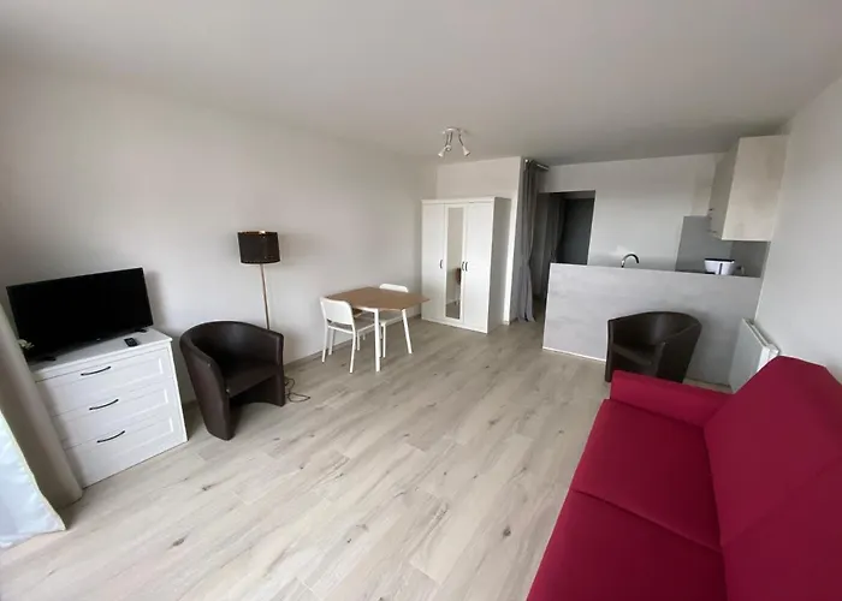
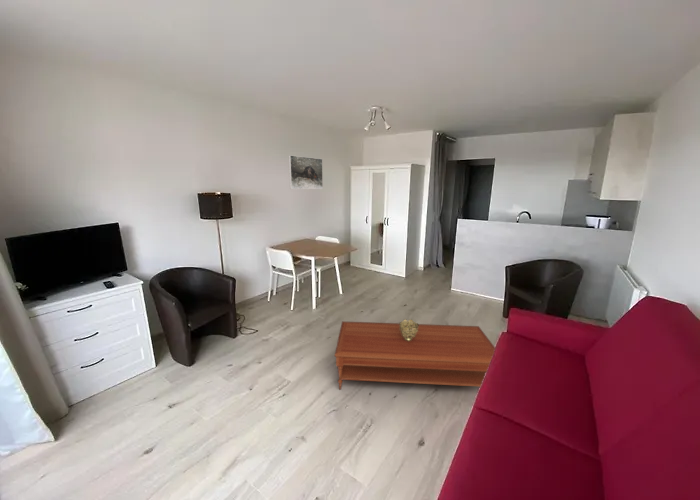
+ decorative bowl [398,319,419,341]
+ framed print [288,154,324,190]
+ coffee table [334,320,496,391]
